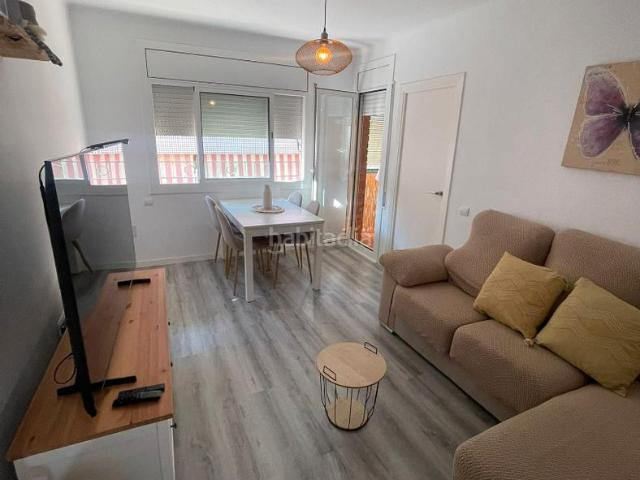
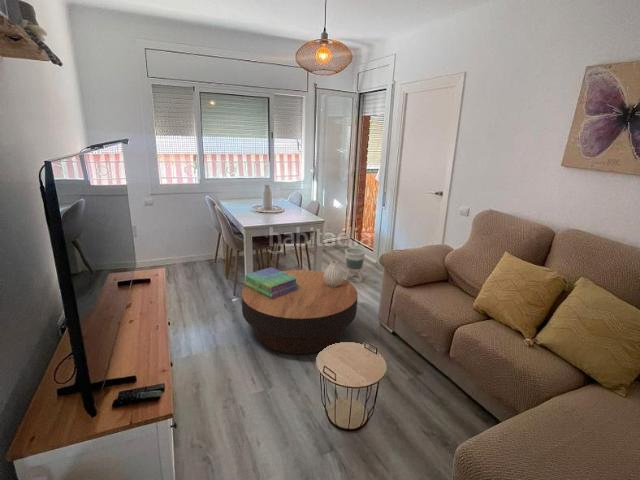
+ vase [324,260,344,287]
+ coffee table [241,269,359,355]
+ stack of books [243,266,299,299]
+ planter [344,247,366,283]
